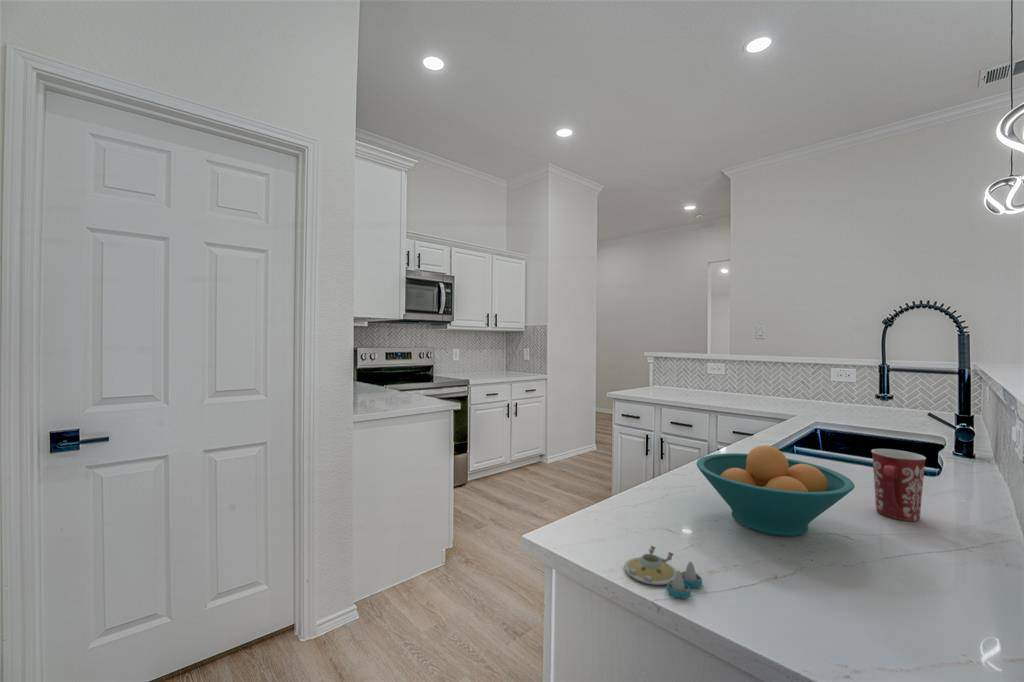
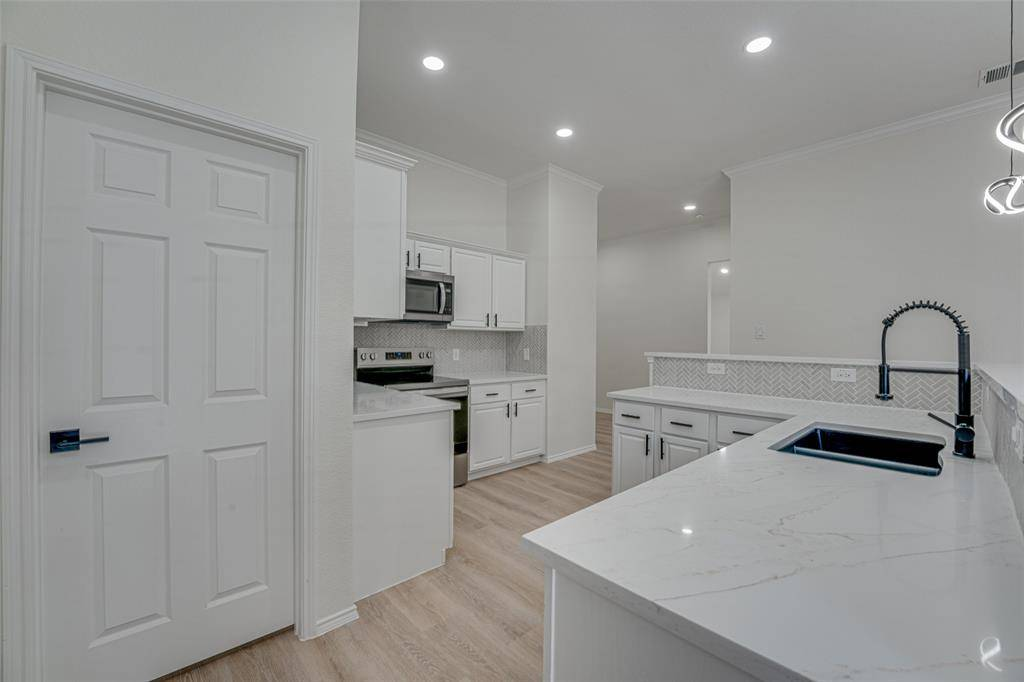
- mug [870,448,927,522]
- salt and pepper shaker set [624,545,703,599]
- fruit bowl [696,444,855,537]
